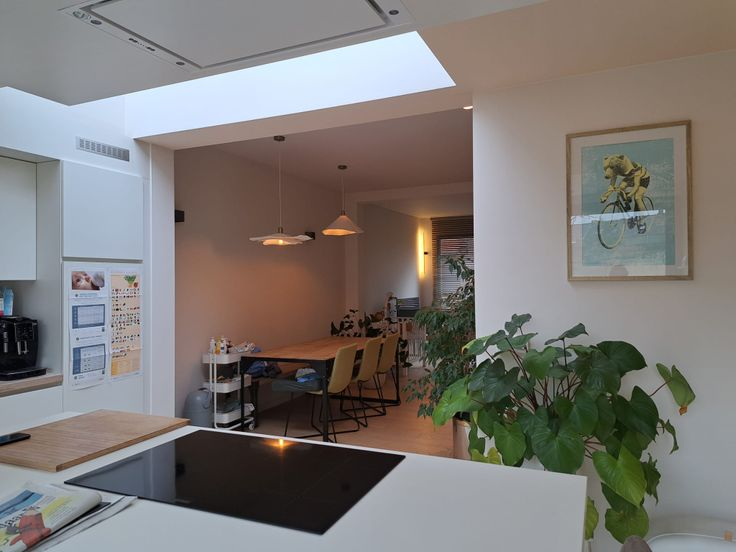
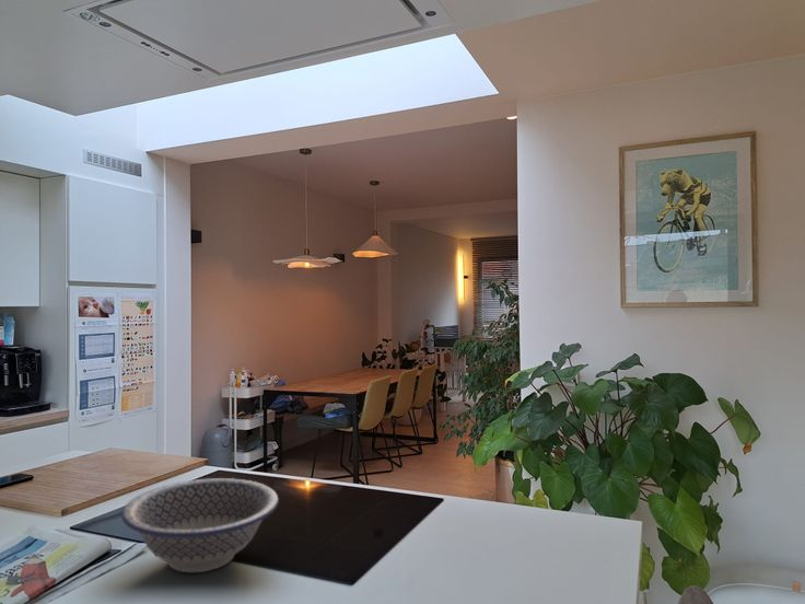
+ bowl [120,477,280,573]
